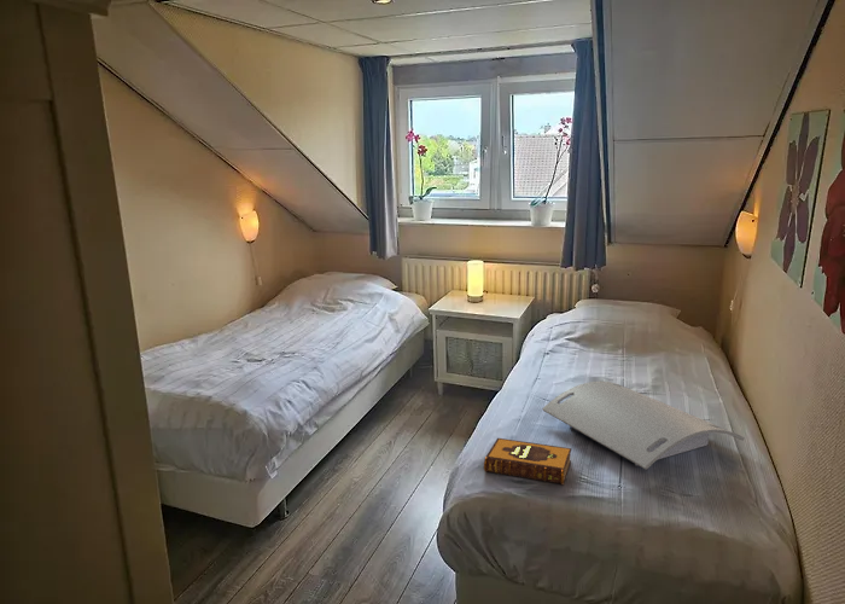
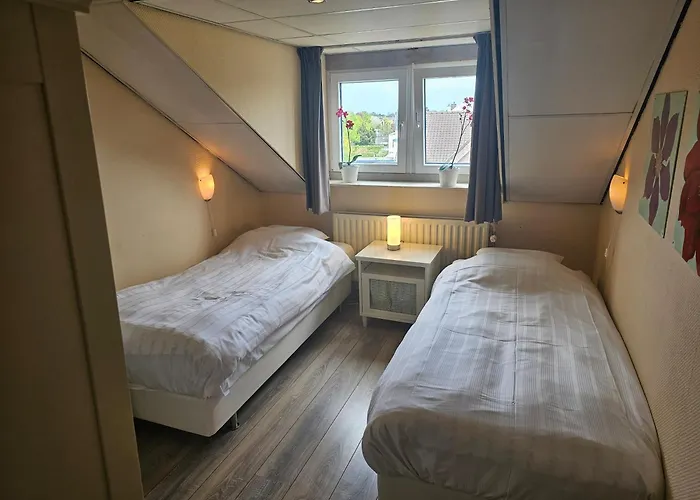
- hardback book [483,437,572,486]
- serving tray [541,381,746,471]
